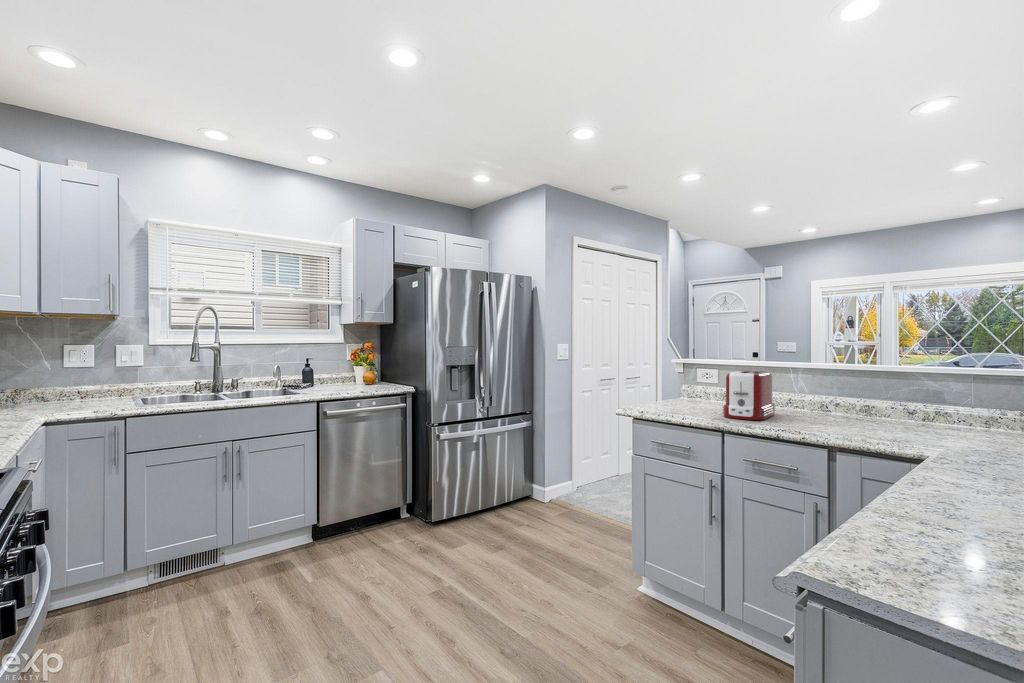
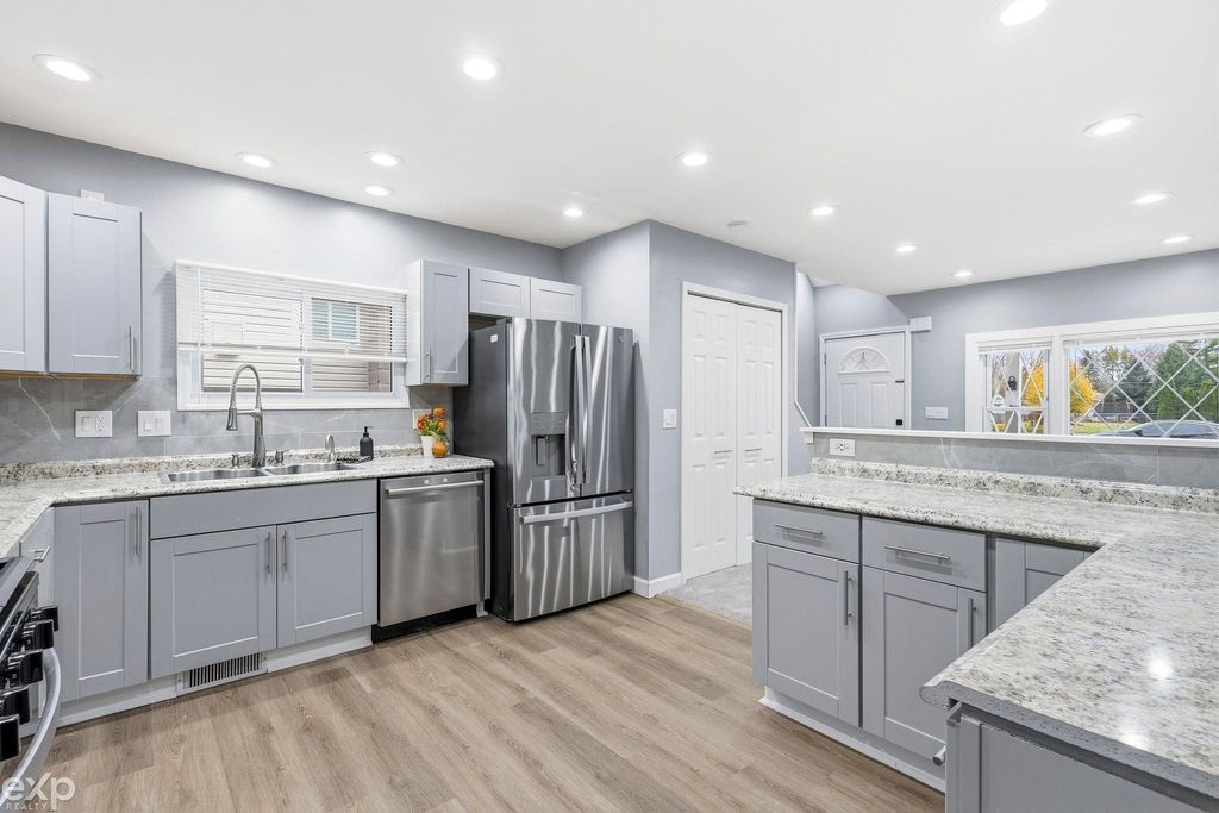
- toaster [722,370,777,421]
